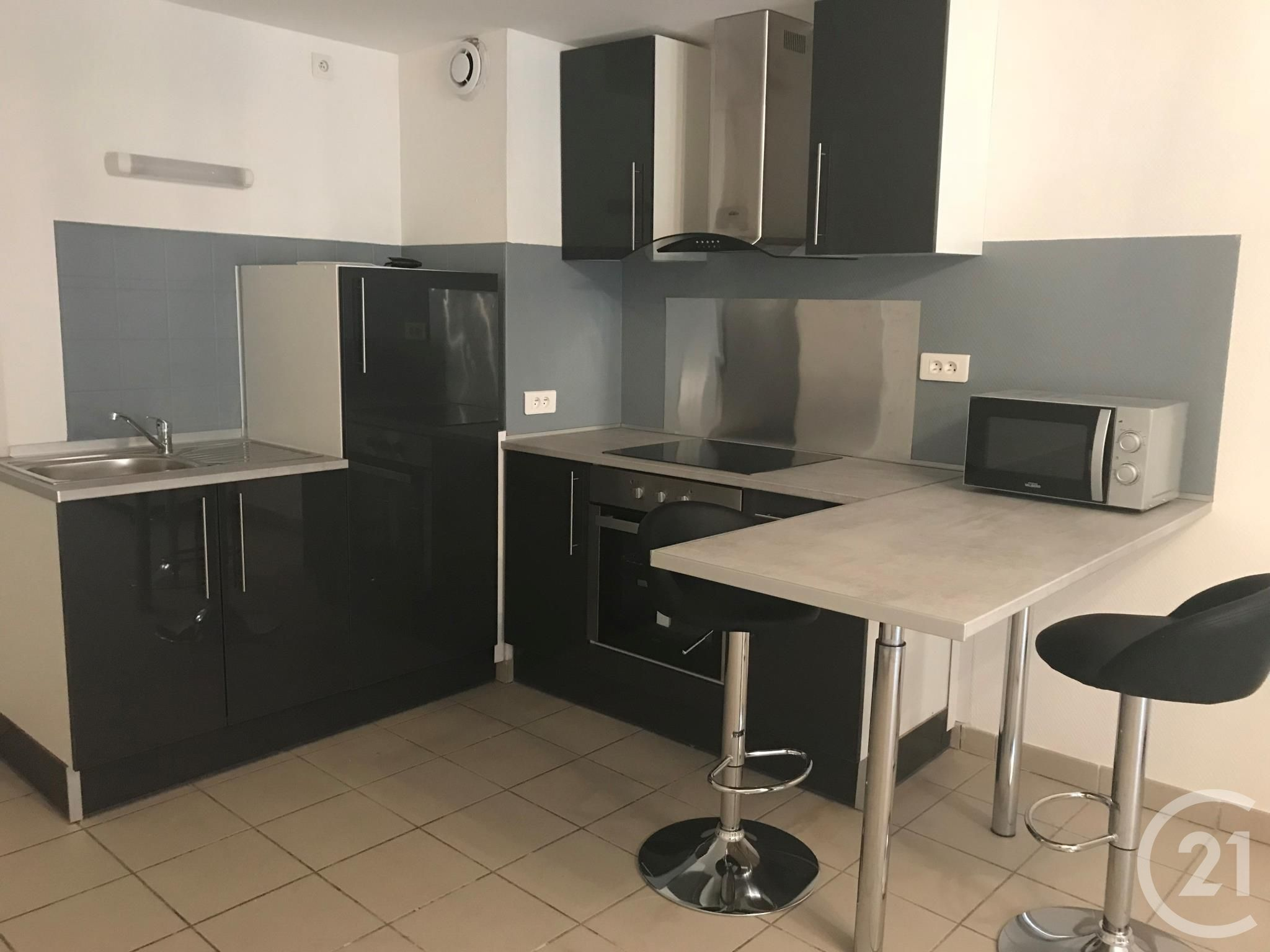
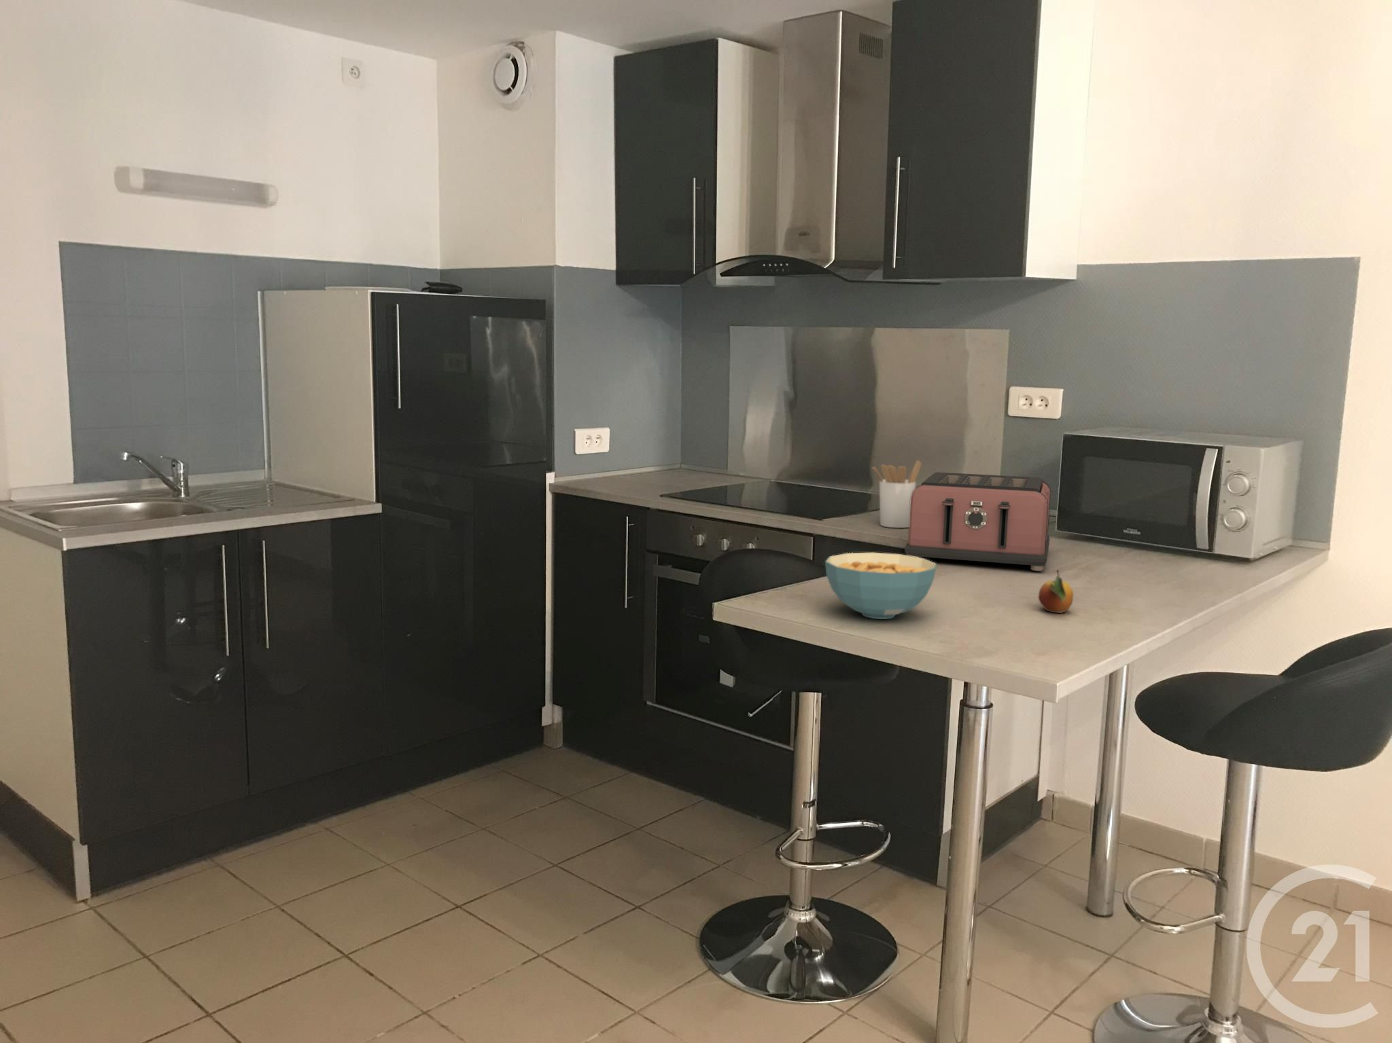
+ utensil holder [872,460,922,528]
+ fruit [1037,568,1074,614]
+ cereal bowl [824,552,937,620]
+ toaster [904,472,1051,572]
